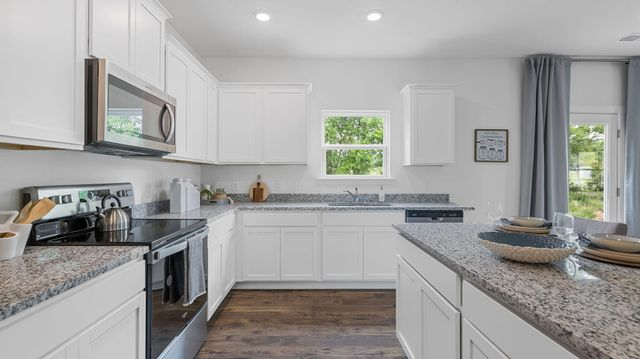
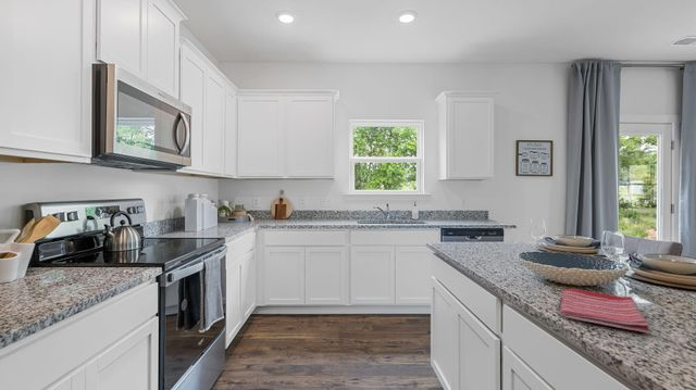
+ dish towel [560,288,650,335]
